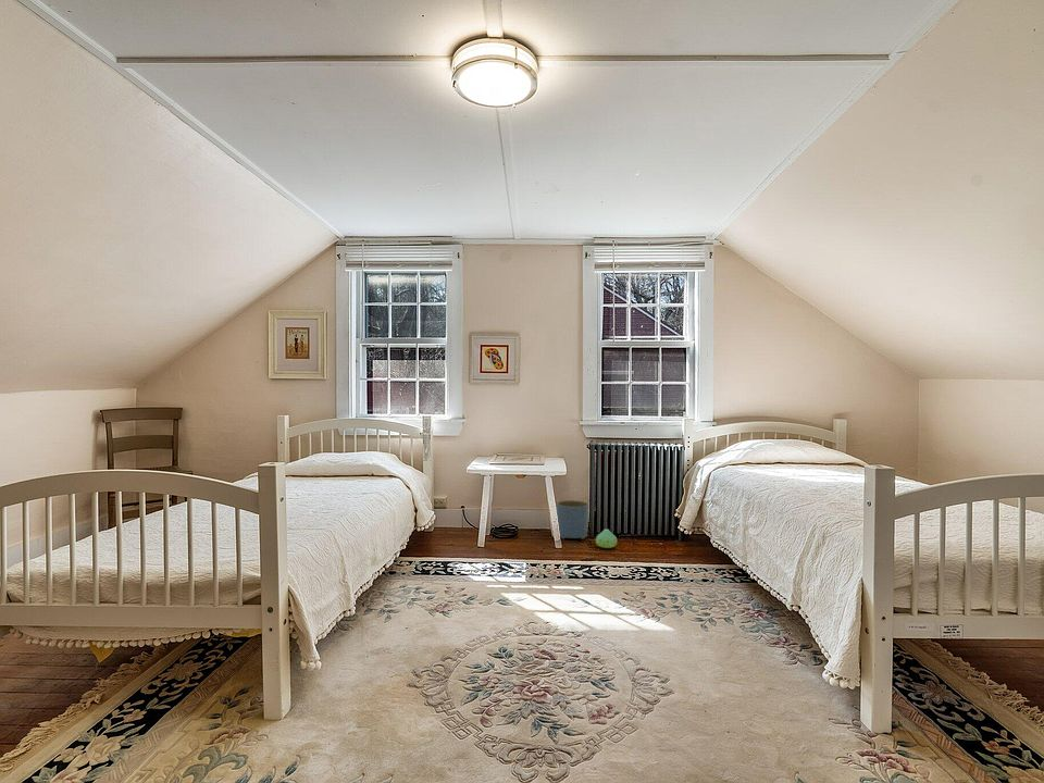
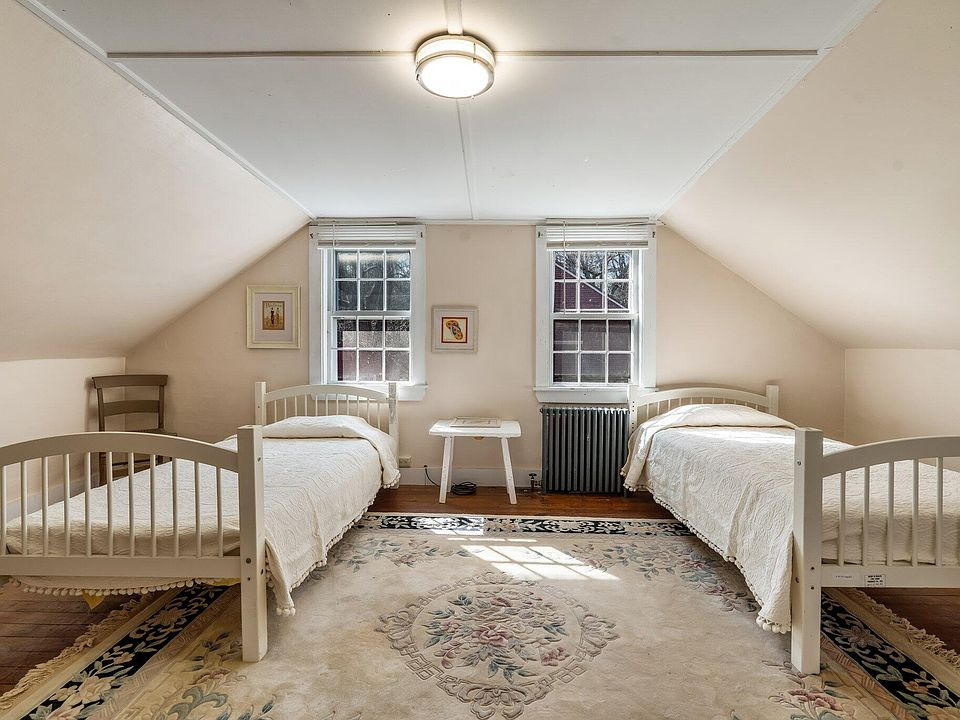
- plush toy [595,527,618,549]
- planter [556,499,589,540]
